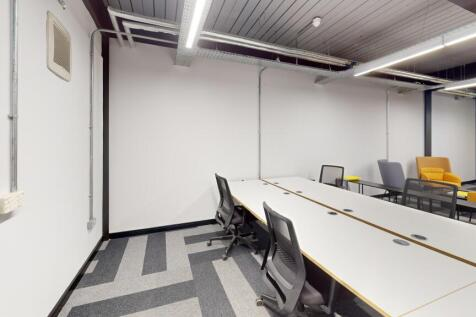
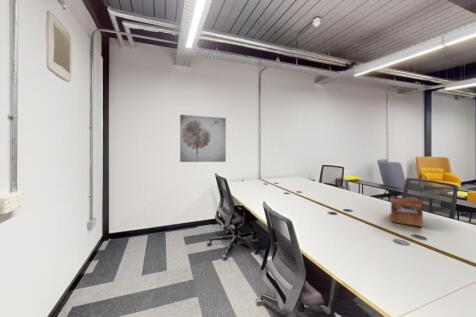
+ sewing box [388,196,424,228]
+ wall art [179,114,227,163]
